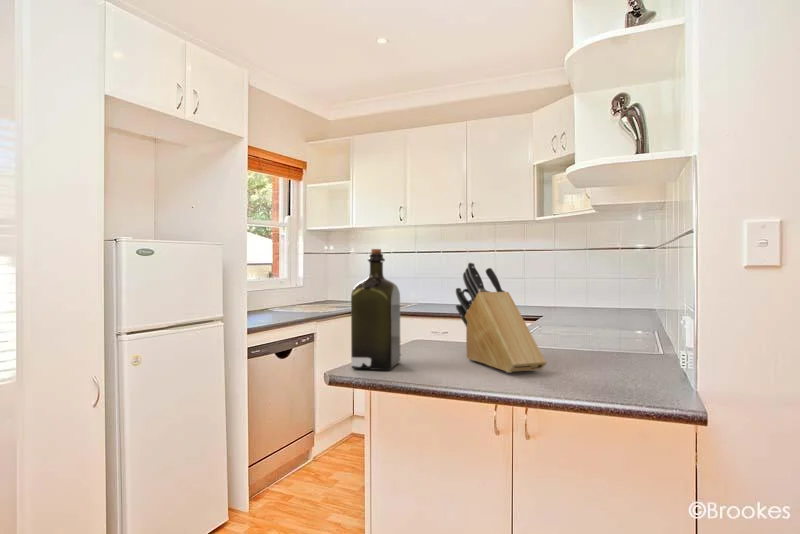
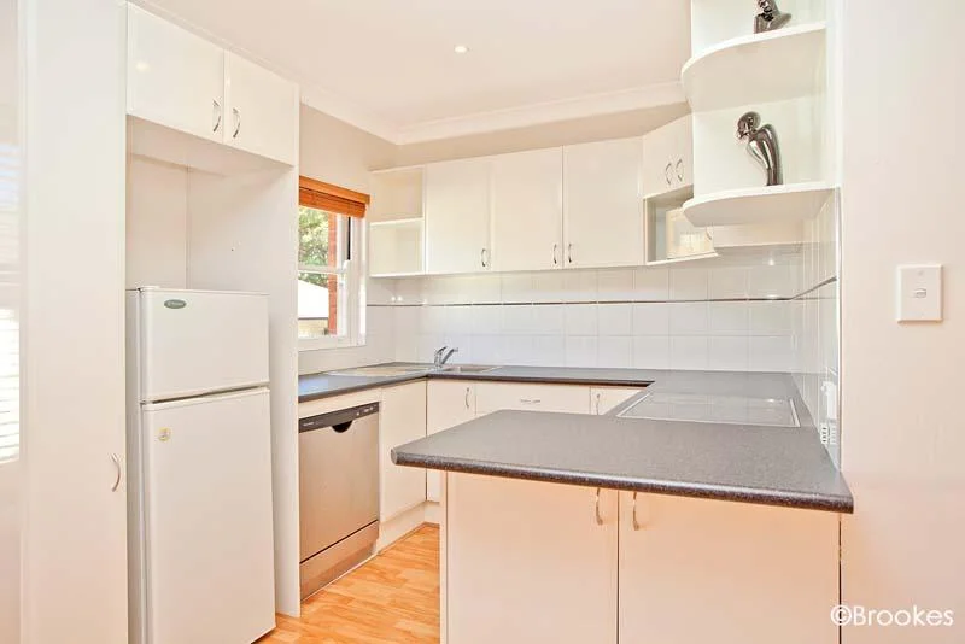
- knife block [455,261,547,374]
- liquor [350,248,401,371]
